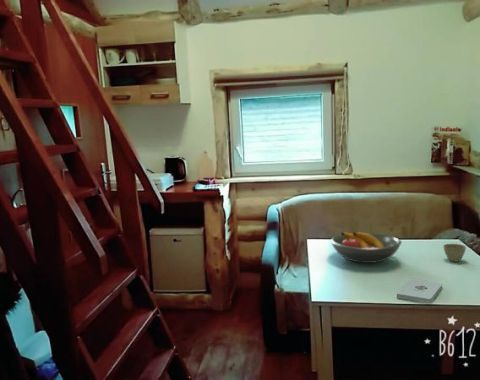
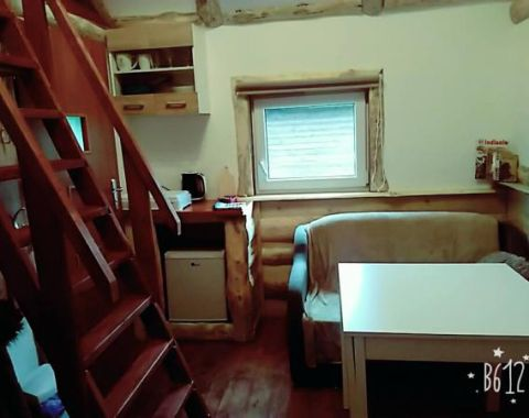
- notepad [396,278,443,304]
- fruit bowl [329,231,403,264]
- flower pot [442,243,467,263]
